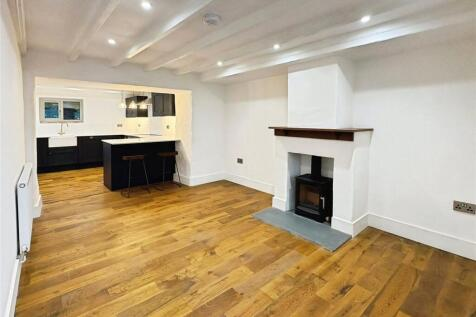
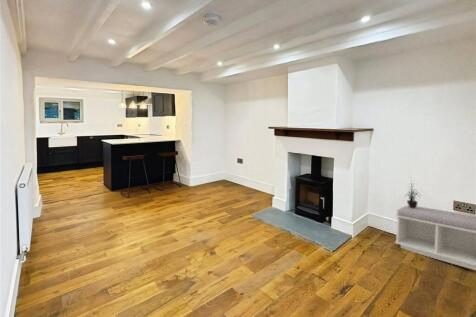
+ potted plant [403,178,423,208]
+ bench [394,205,476,271]
